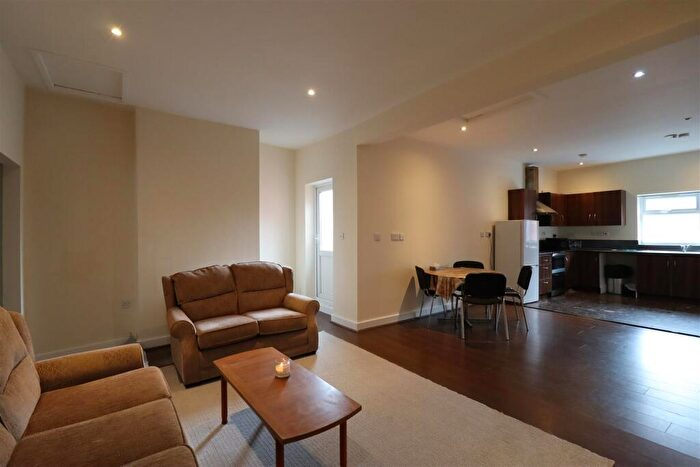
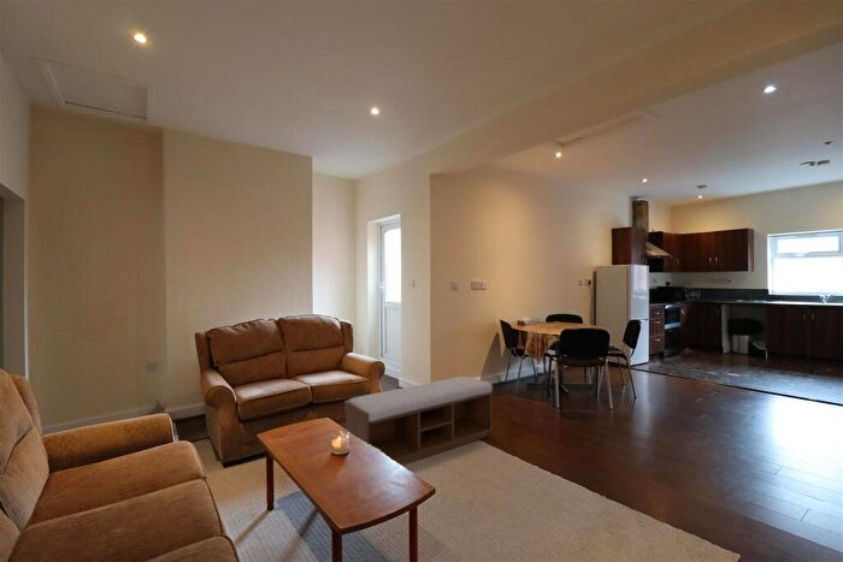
+ bench [343,375,494,466]
